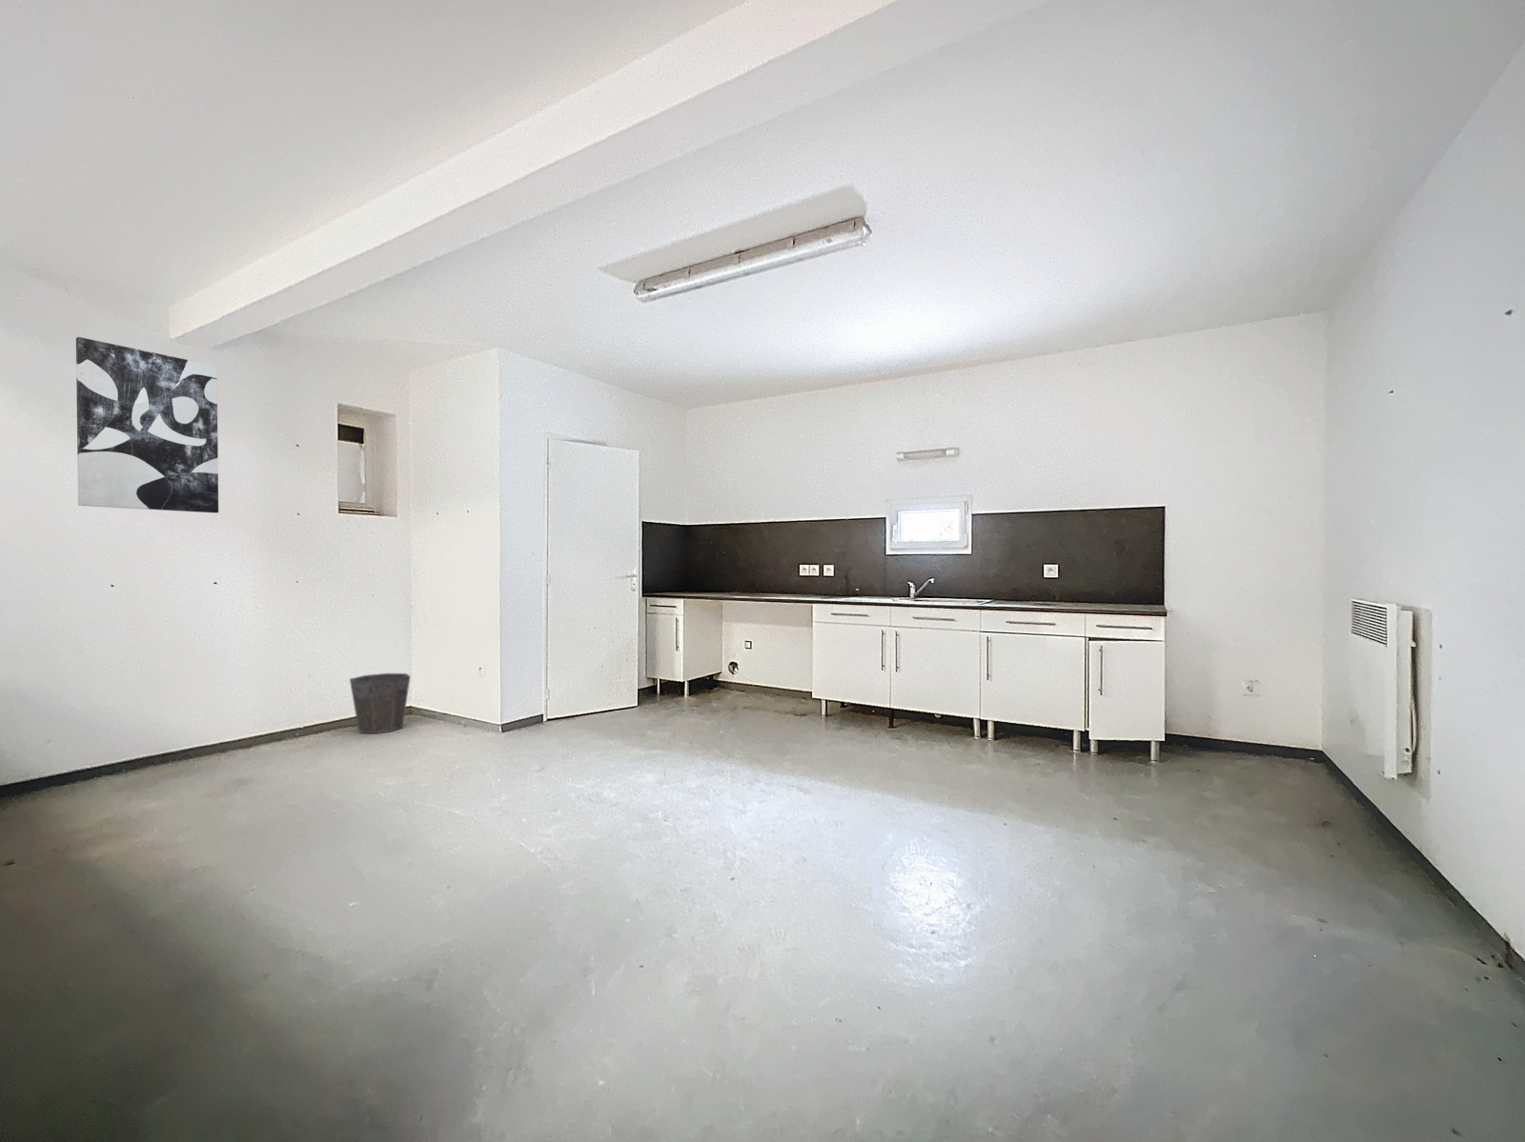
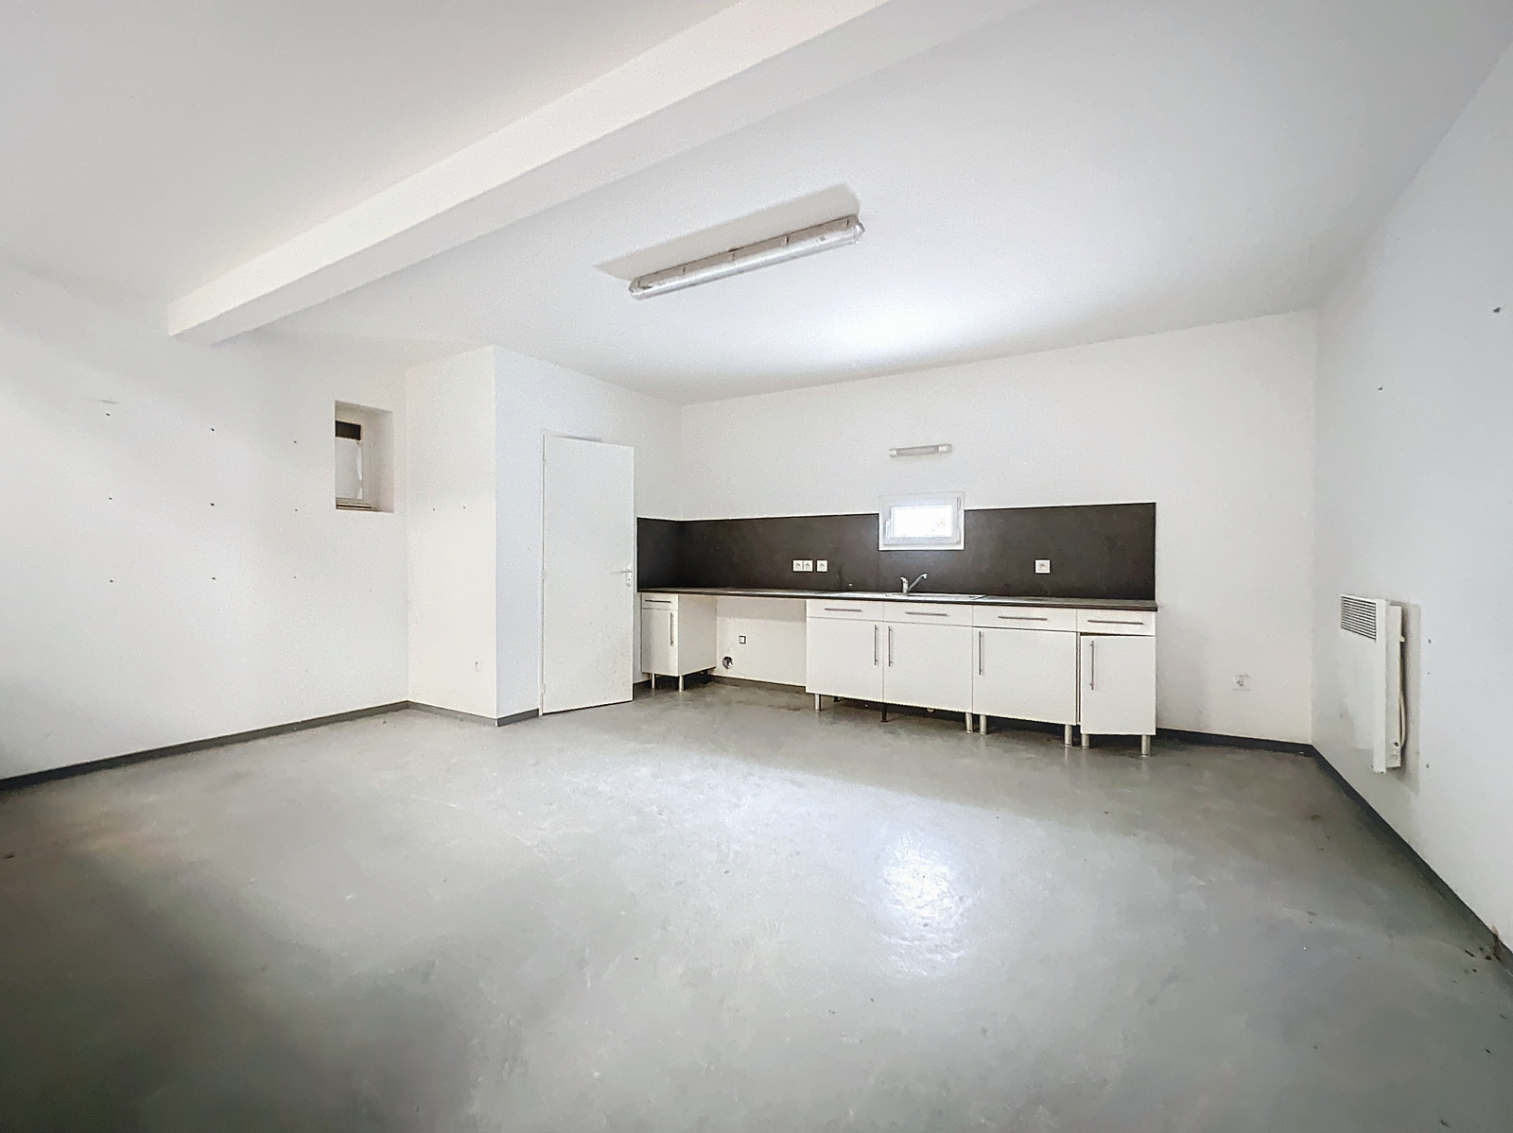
- waste bin [349,673,410,734]
- wall art [76,336,220,513]
